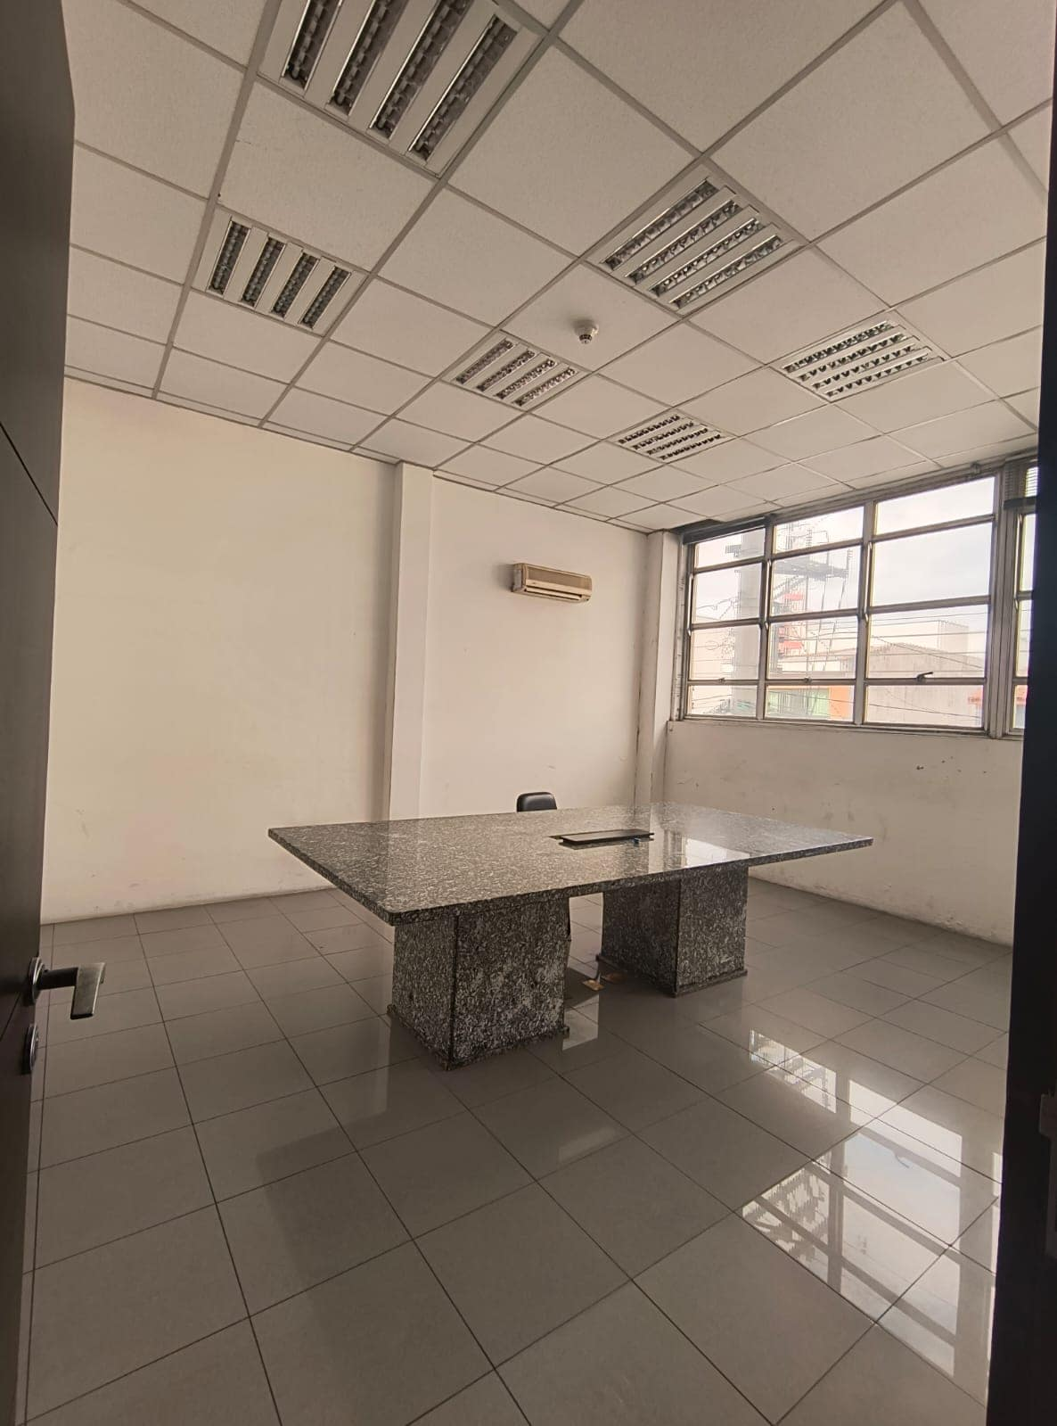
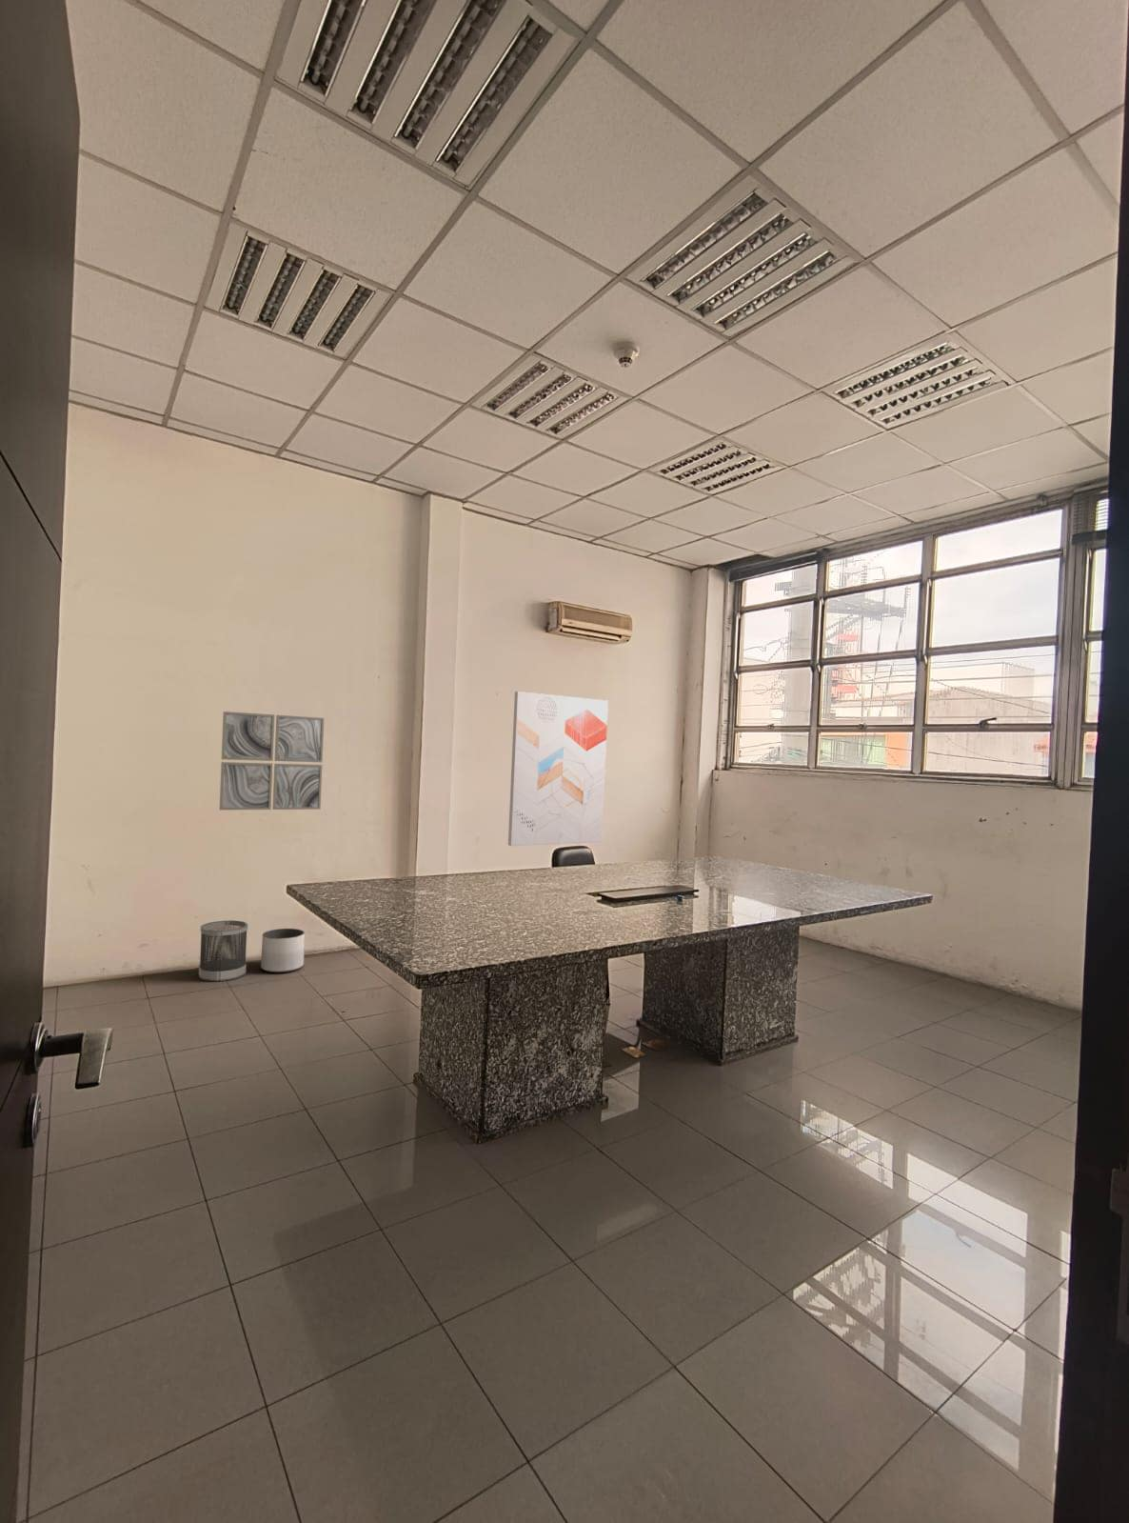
+ wall art [219,710,326,810]
+ planter [260,928,306,974]
+ wastebasket [198,919,249,982]
+ wall art [508,690,610,847]
